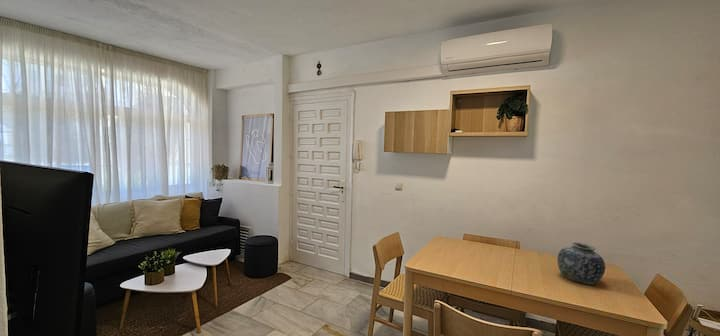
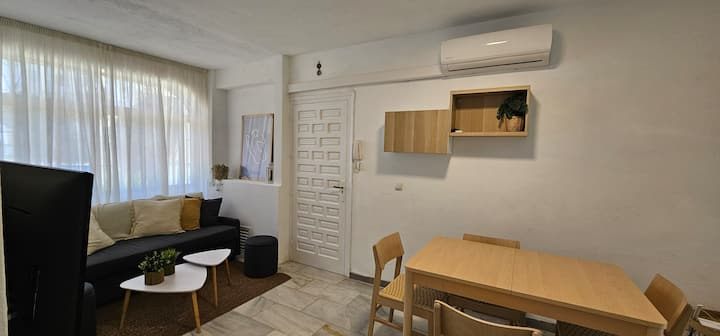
- vase [557,241,606,286]
